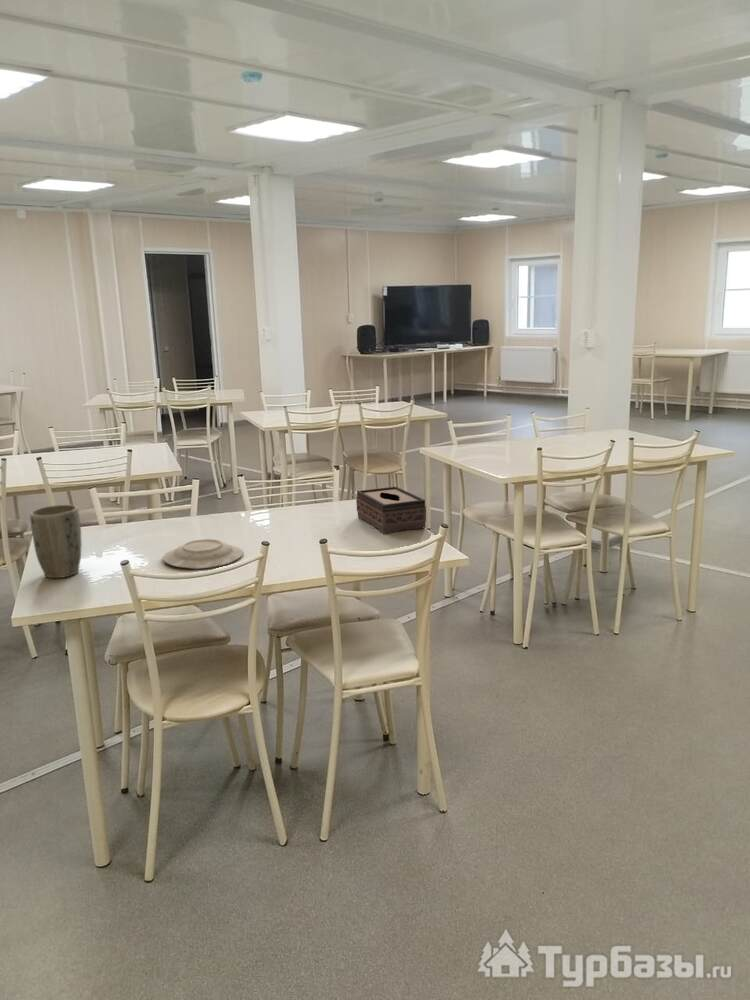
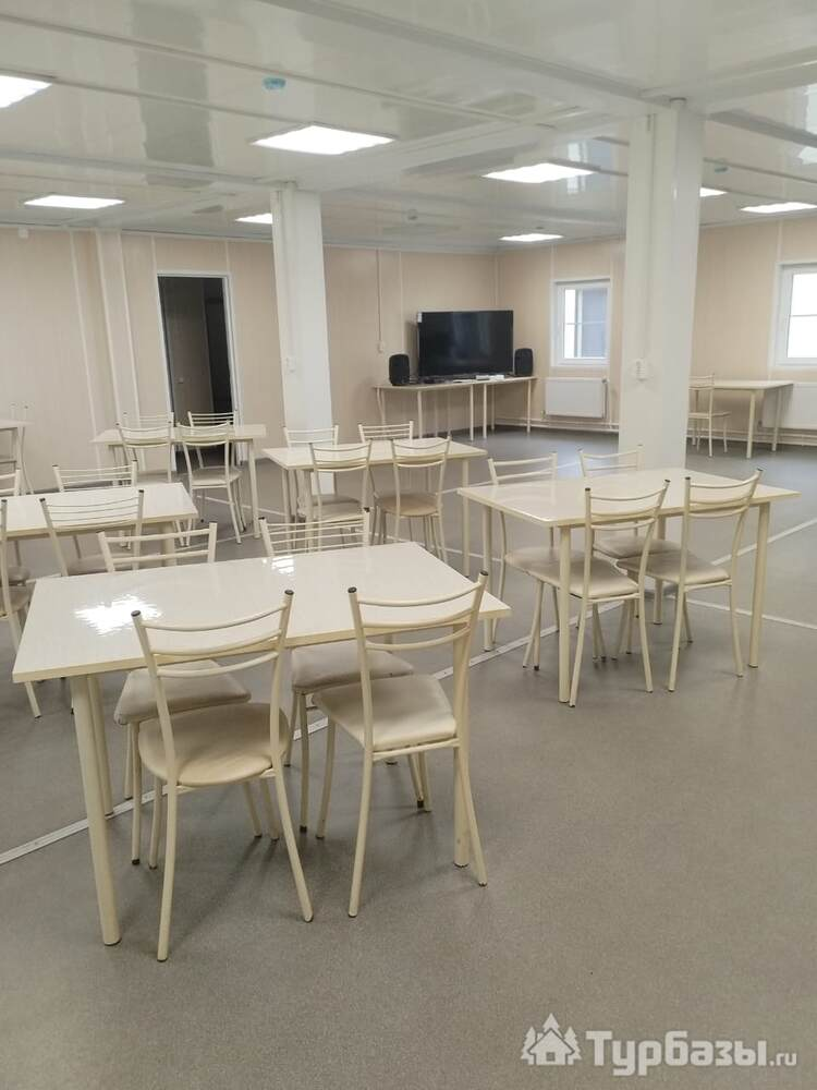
- plant pot [29,504,83,579]
- plate [162,538,244,570]
- tissue box [355,486,427,534]
